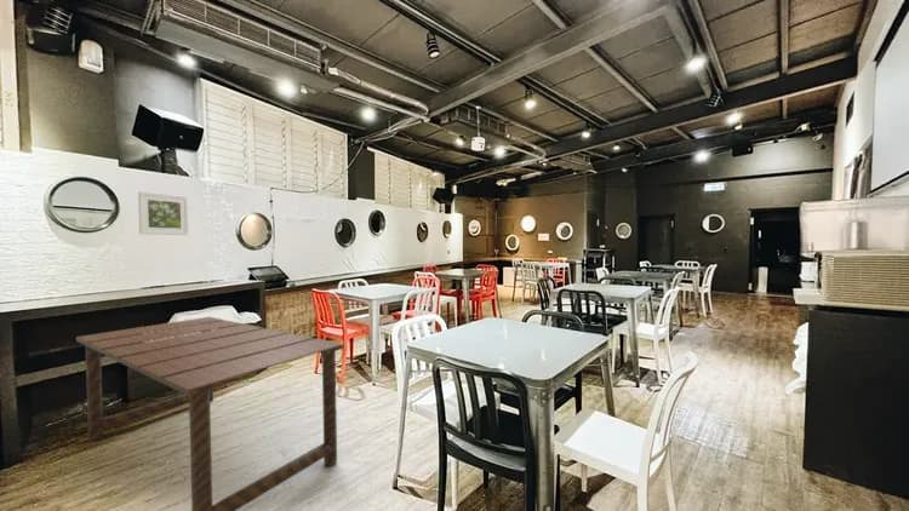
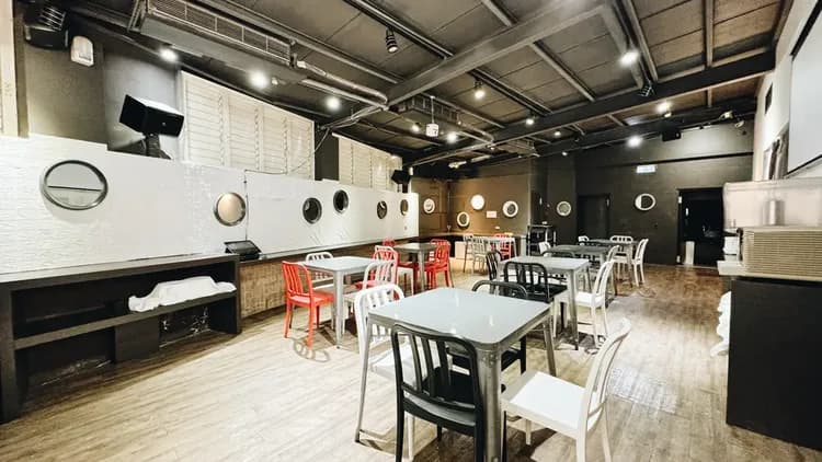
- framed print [137,190,190,236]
- dining table [75,316,344,511]
